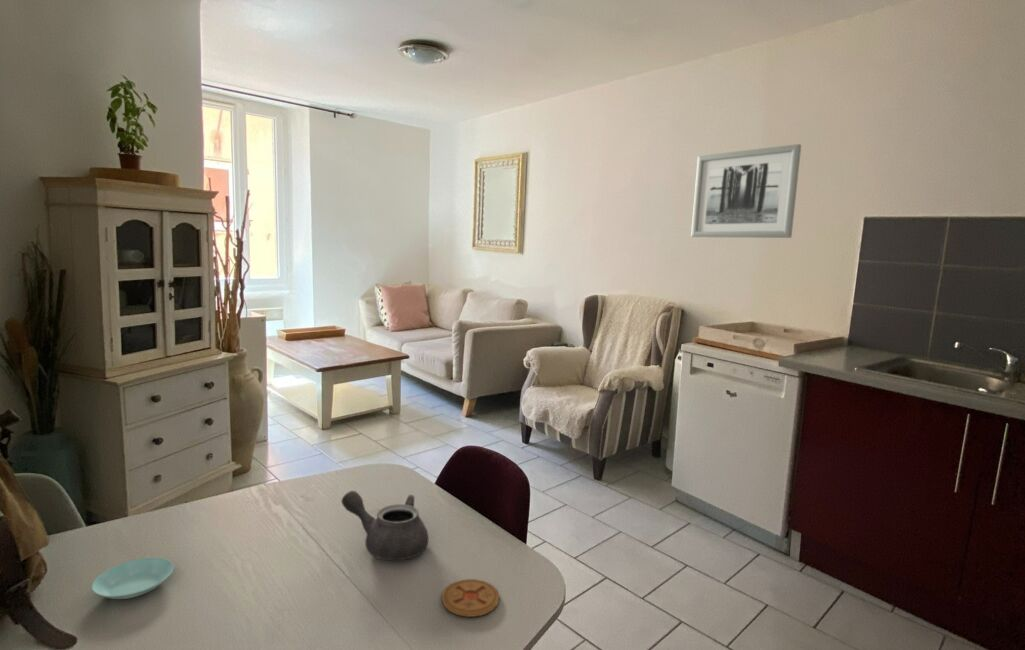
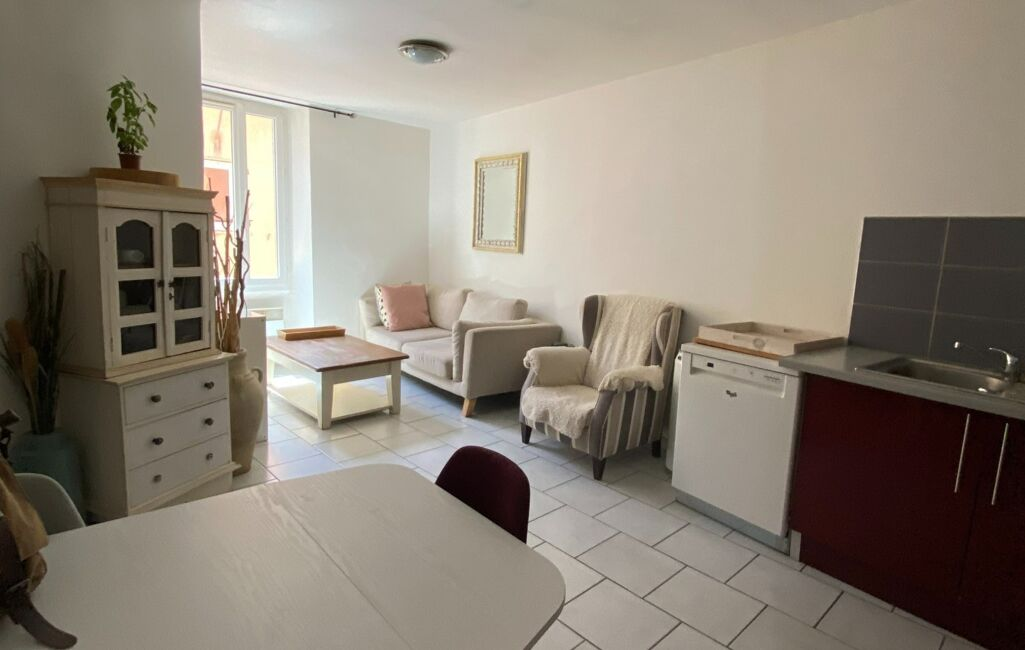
- coaster [441,578,500,618]
- teapot [341,490,430,561]
- saucer [91,557,175,600]
- wall art [690,143,802,239]
